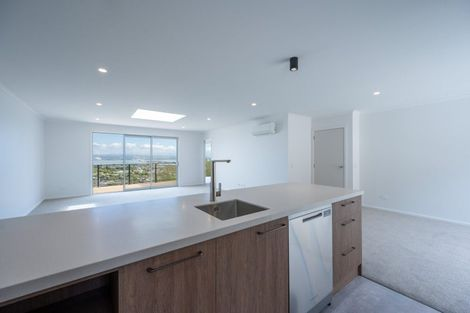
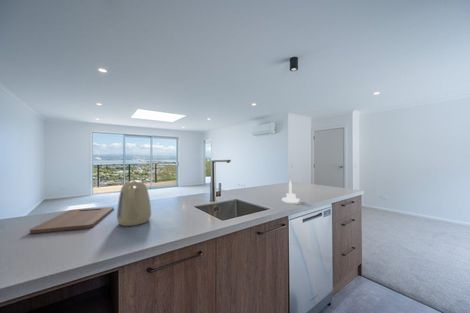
+ candle holder [281,179,300,204]
+ cutting board [29,206,115,234]
+ kettle [116,179,152,227]
